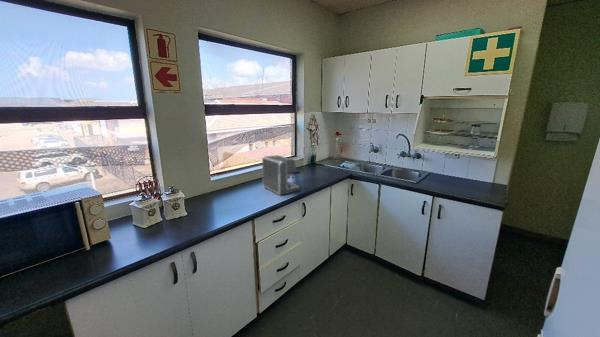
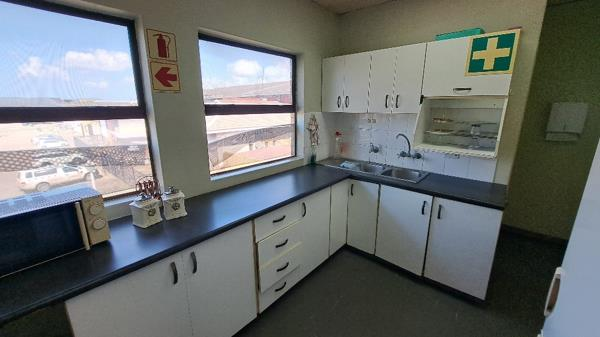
- coffee maker [261,154,301,196]
